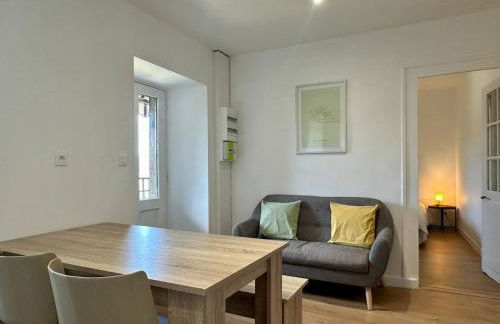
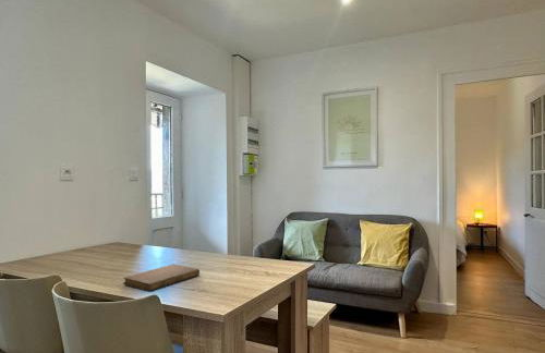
+ notebook [122,264,201,292]
